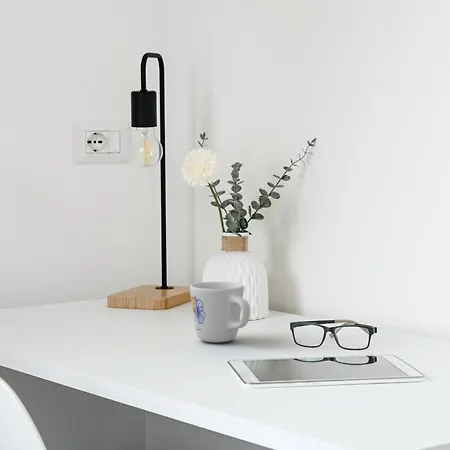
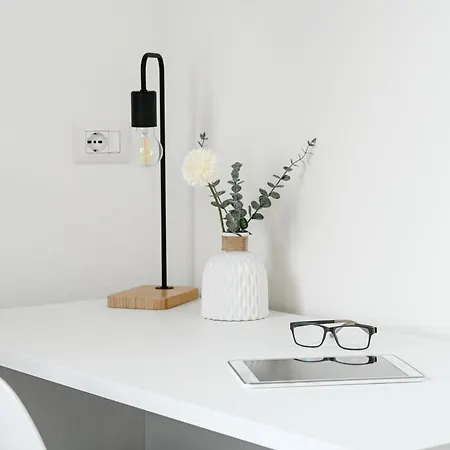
- mug [189,281,251,343]
